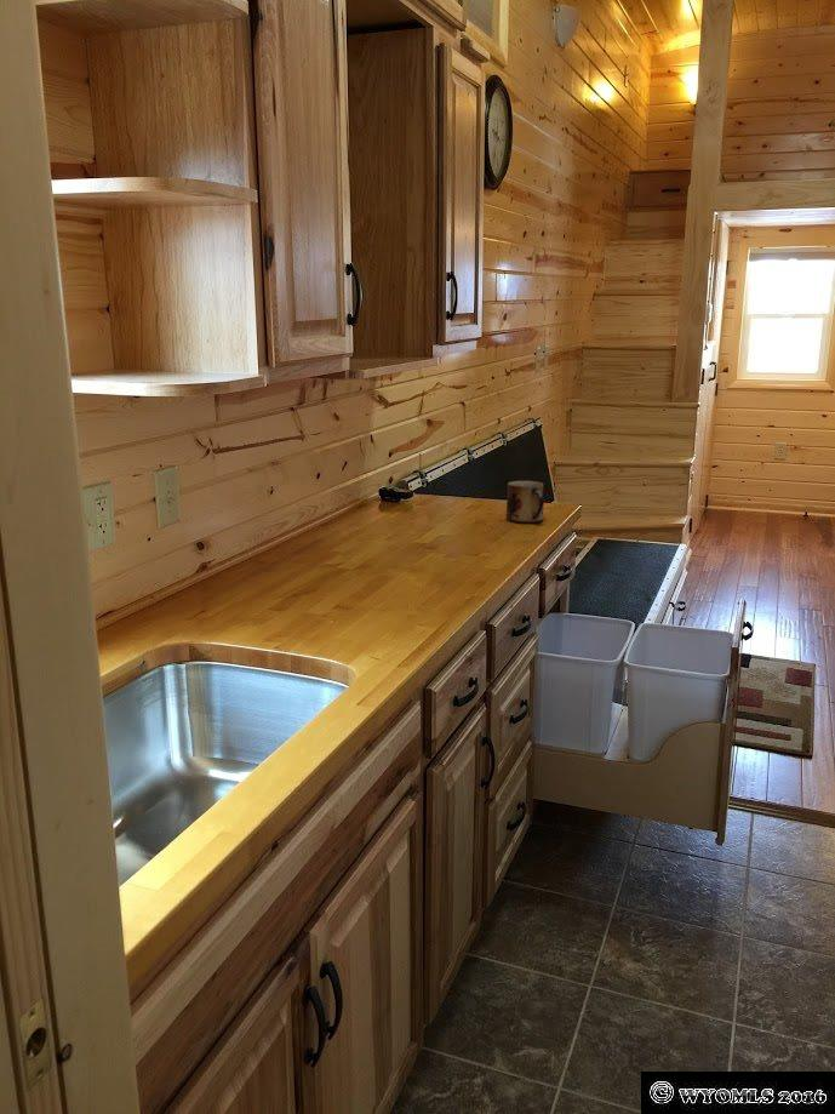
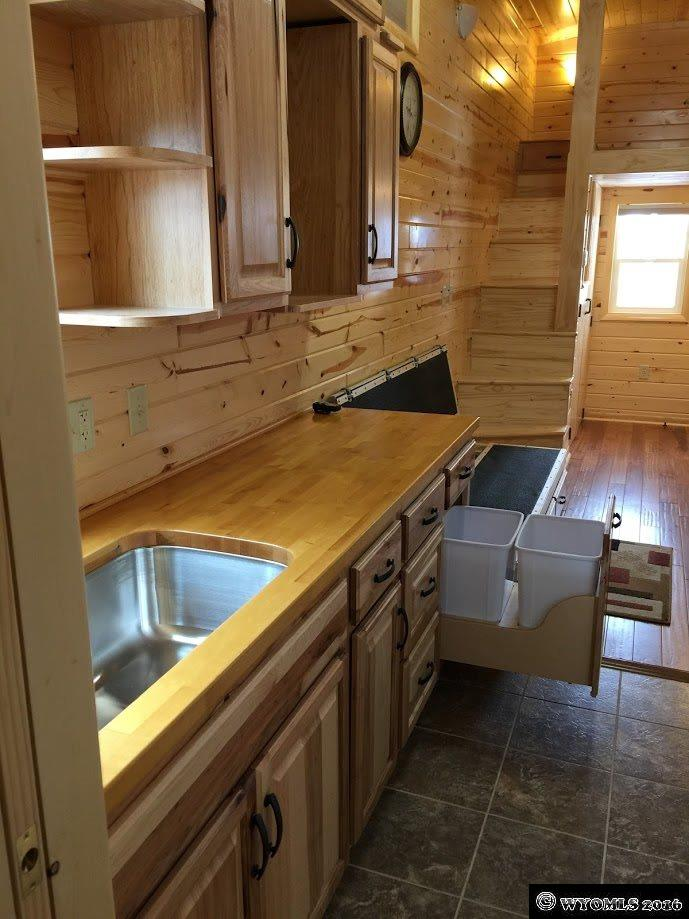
- mug [505,480,545,525]
